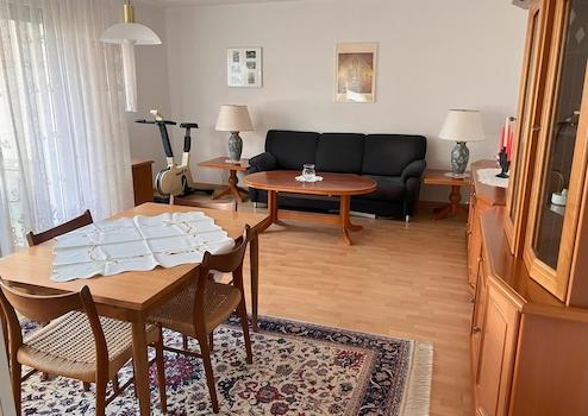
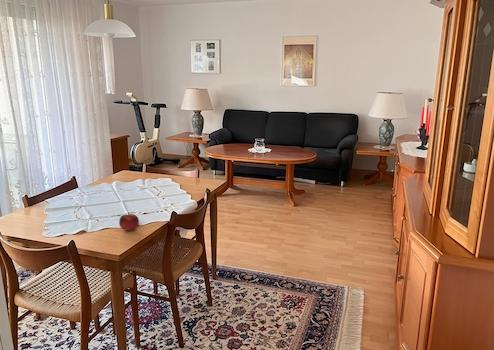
+ fruit [118,212,140,231]
